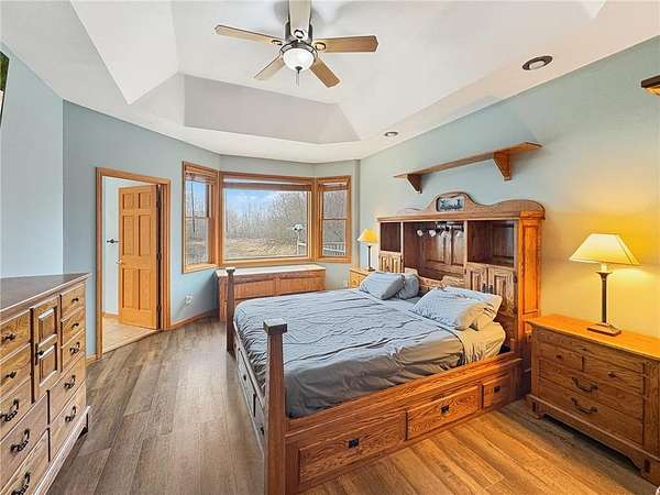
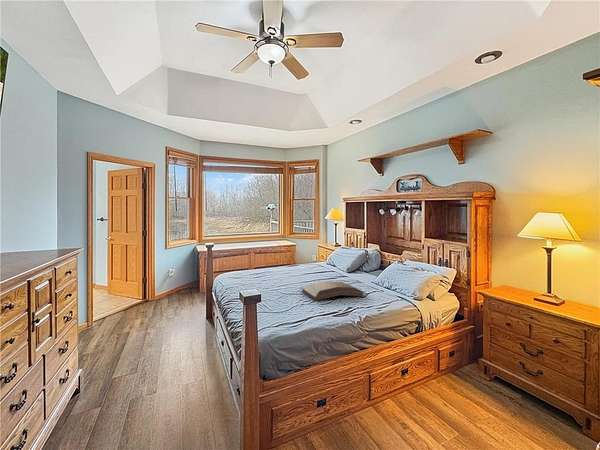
+ serving tray [300,280,366,301]
